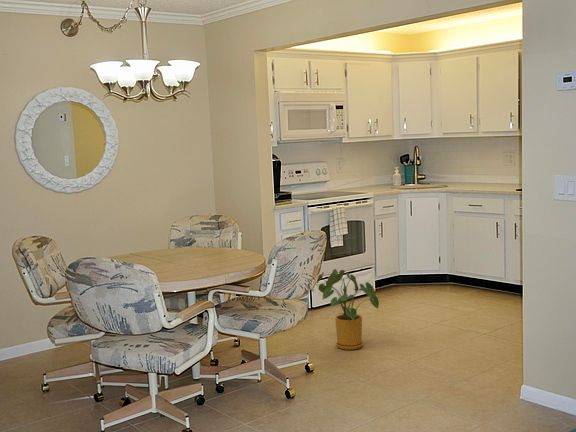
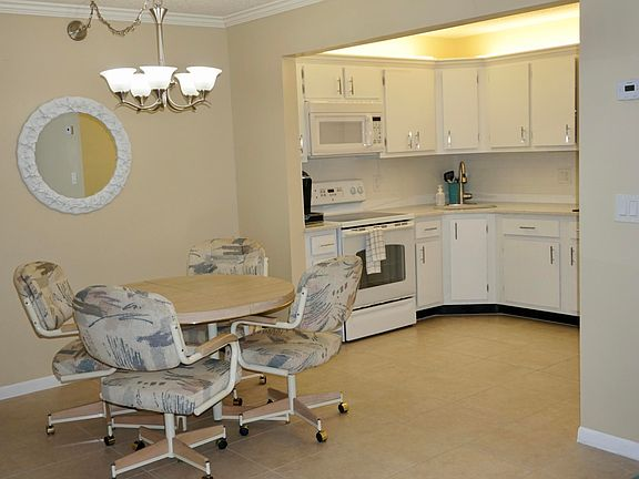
- house plant [311,268,380,351]
